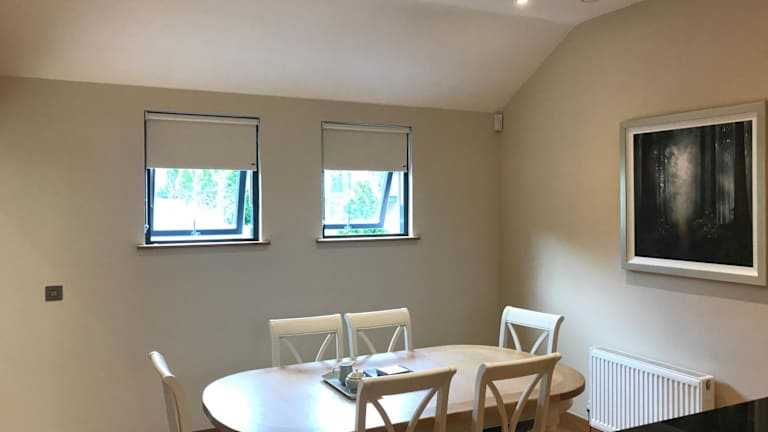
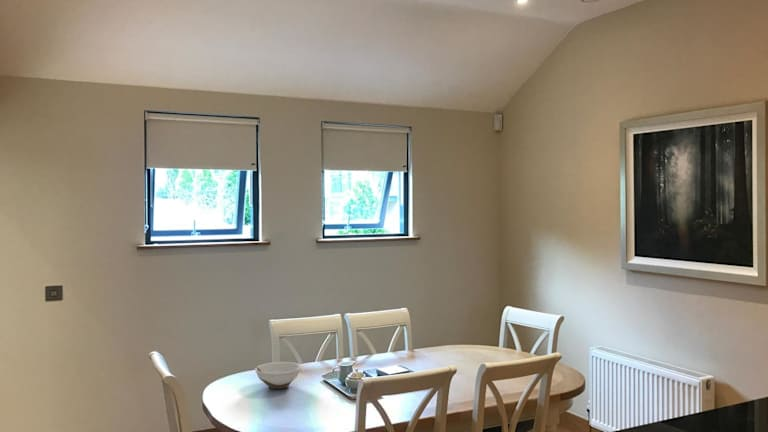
+ bowl [254,361,303,390]
